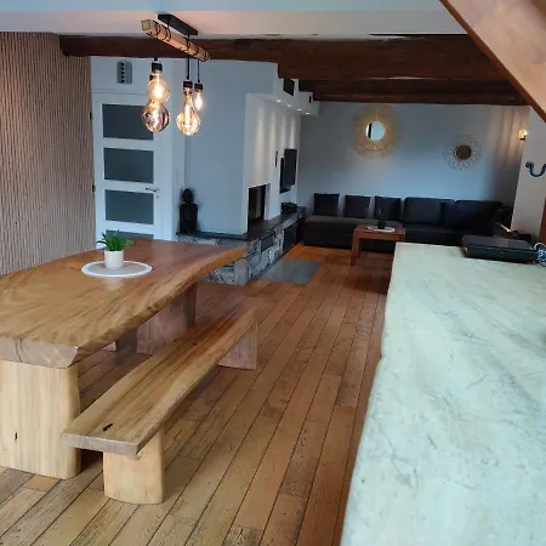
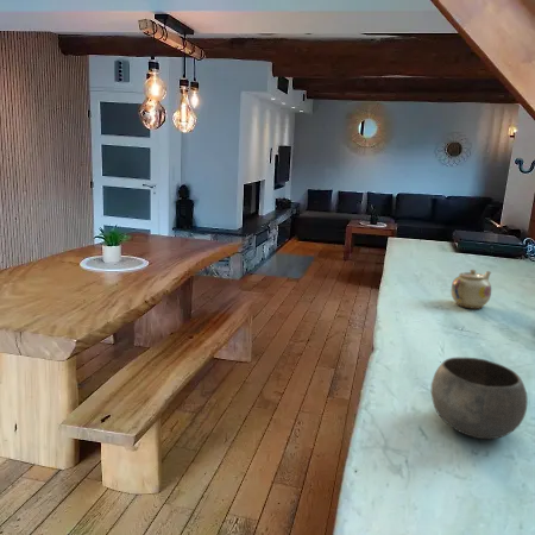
+ teapot [451,269,492,310]
+ bowl [429,357,529,440]
